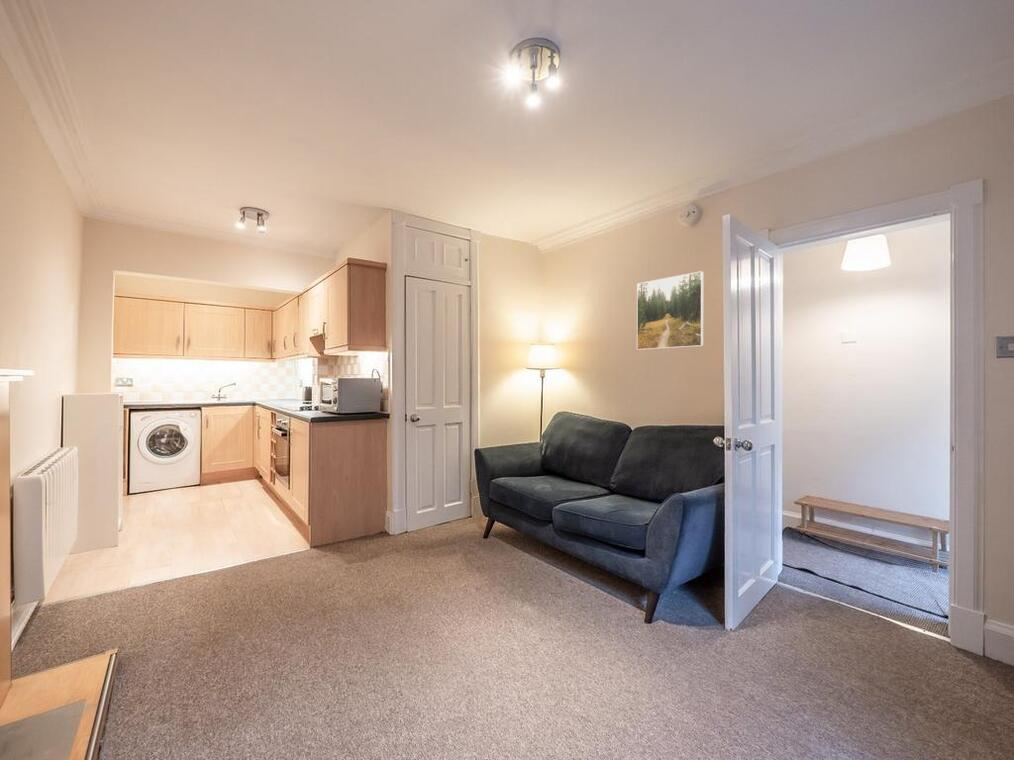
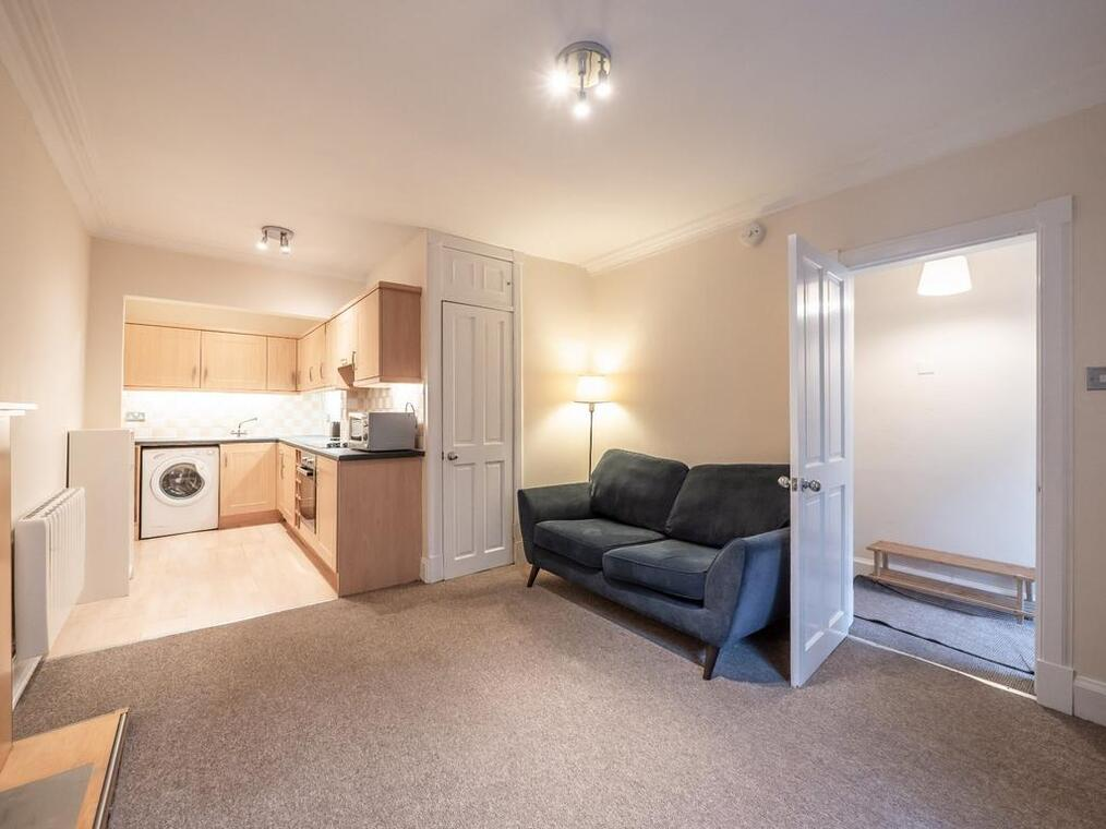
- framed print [636,270,705,351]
